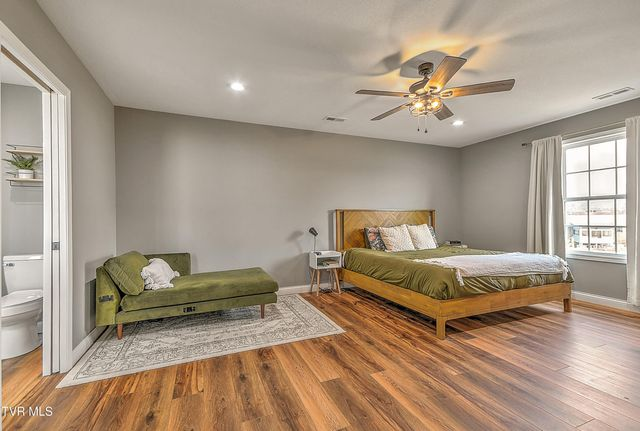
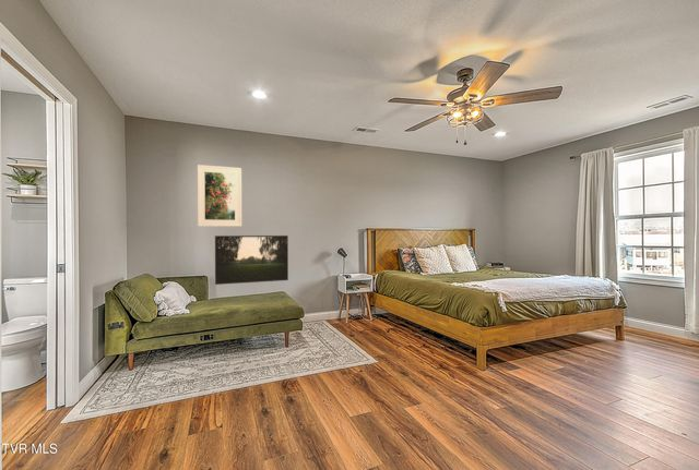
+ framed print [197,164,242,228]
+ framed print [214,234,289,286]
